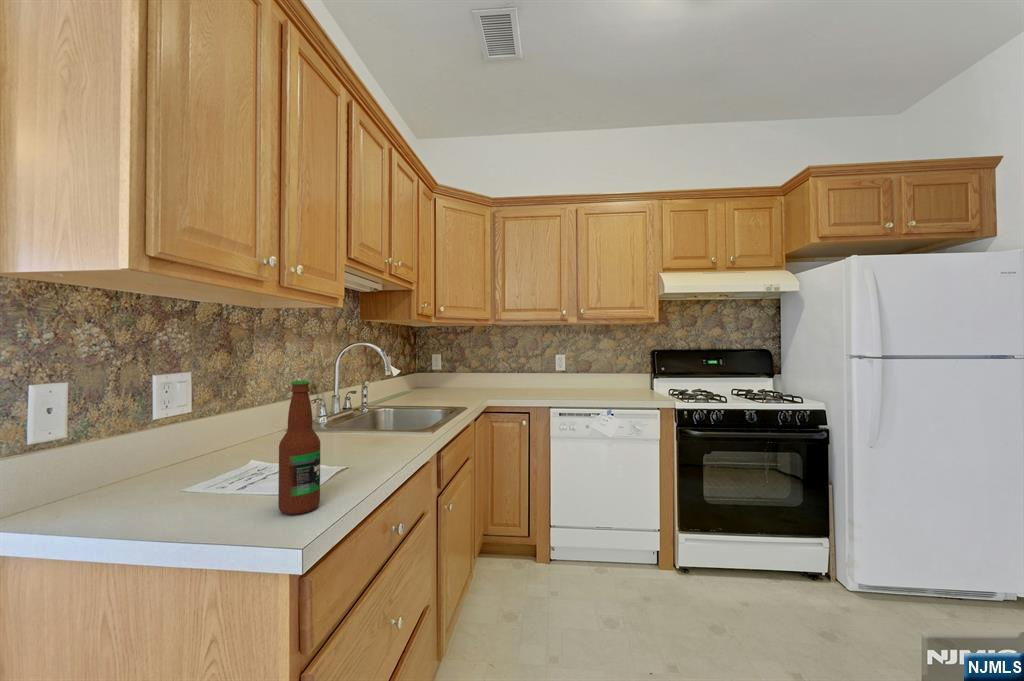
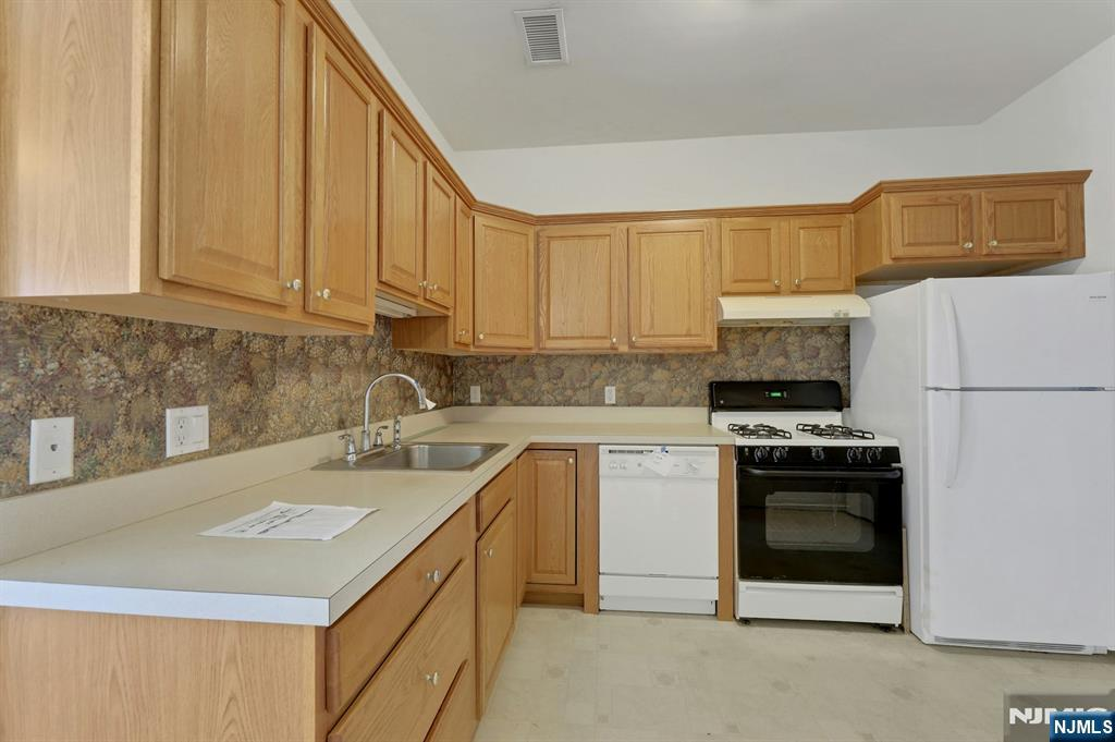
- bottle [277,379,321,516]
